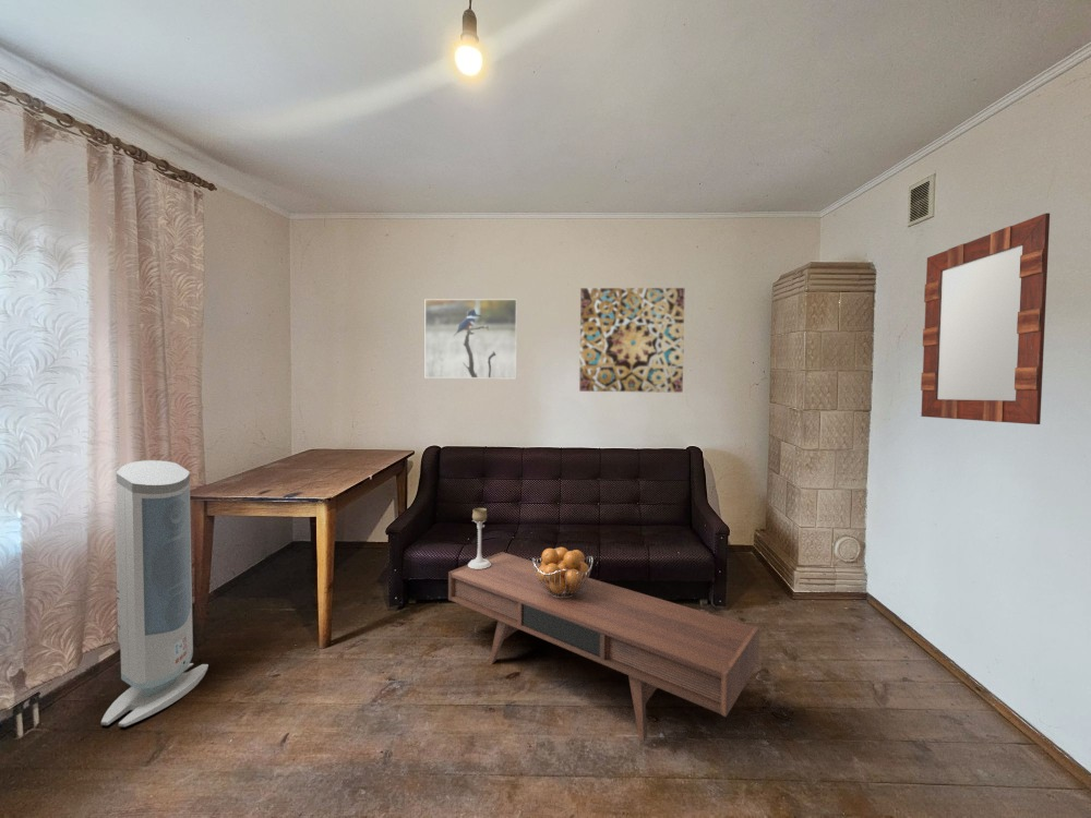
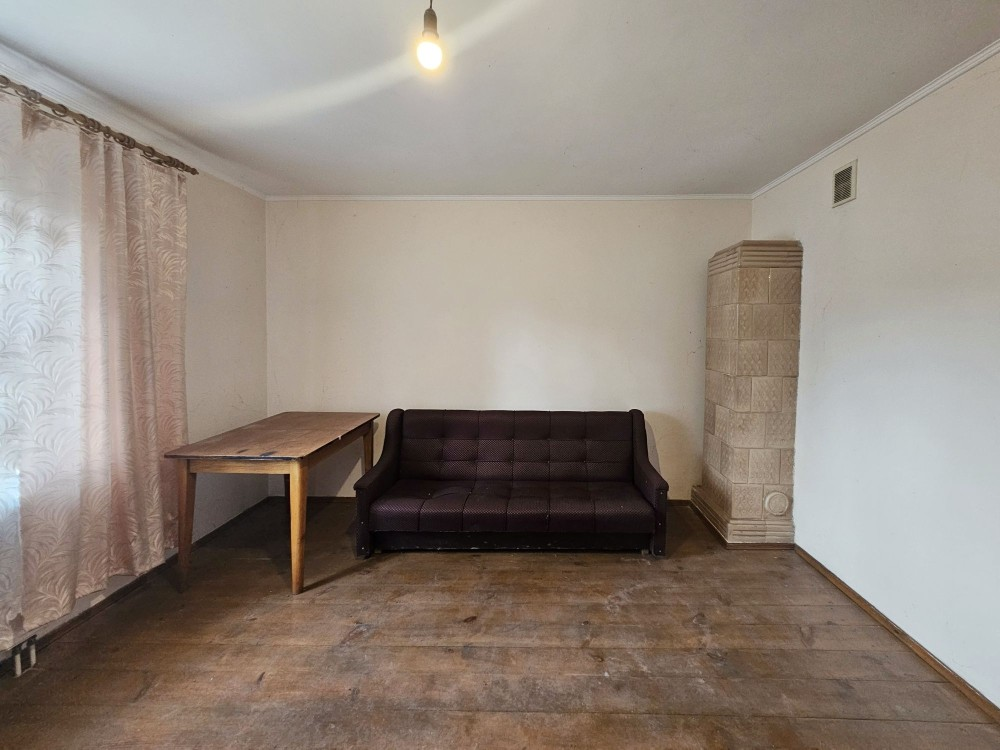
- coffee table [447,551,760,742]
- candle holder [467,507,491,569]
- air purifier [100,459,209,727]
- home mirror [920,212,1051,425]
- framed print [424,298,518,380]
- wall art [578,287,685,394]
- fruit basket [531,546,595,599]
